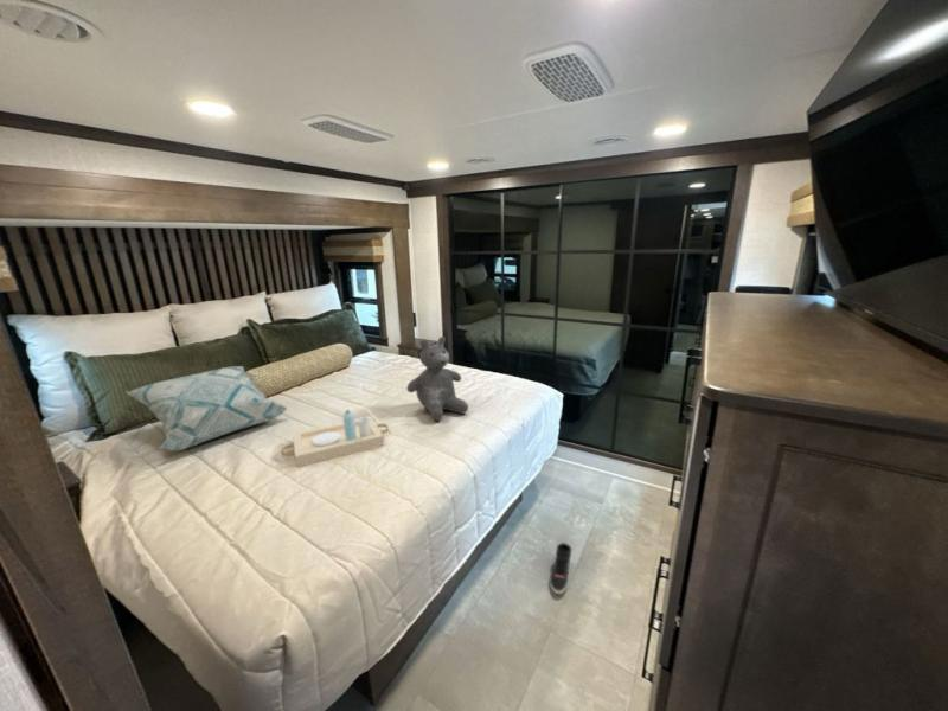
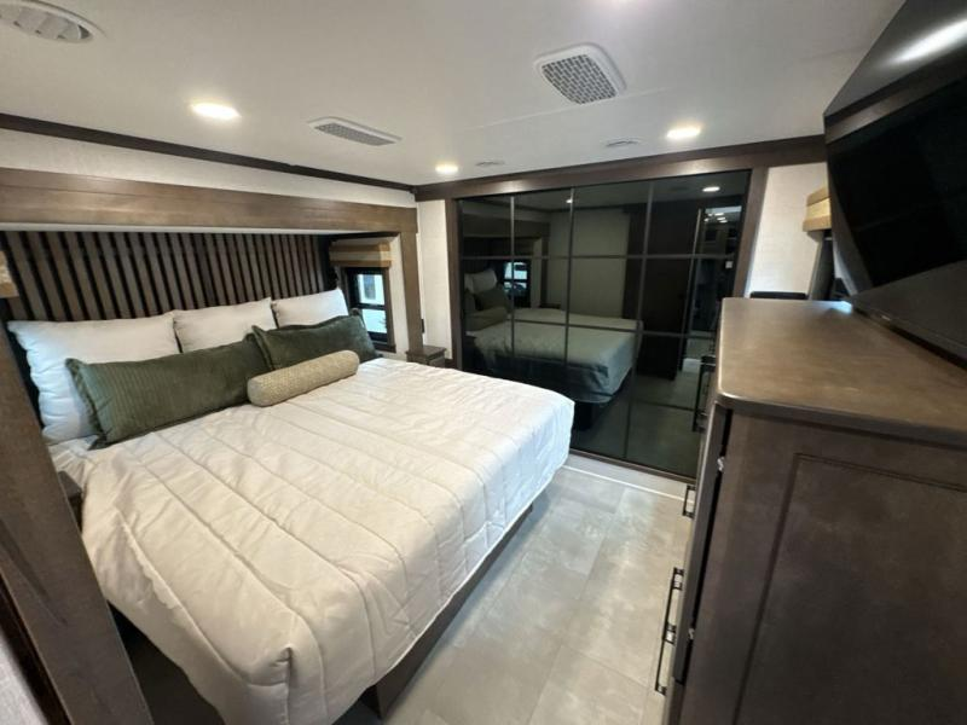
- sneaker [547,542,574,595]
- teddy bear [405,335,469,422]
- serving tray [280,409,390,468]
- decorative pillow [126,365,288,453]
